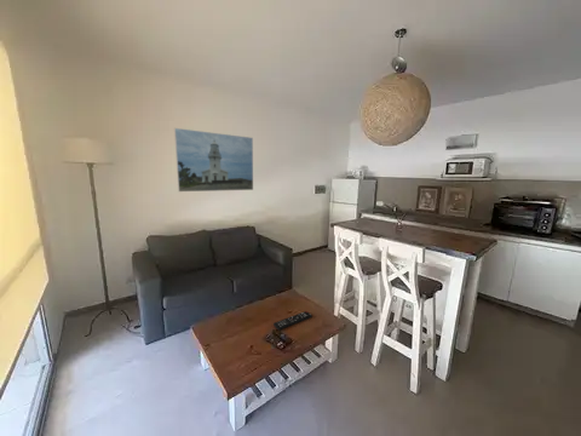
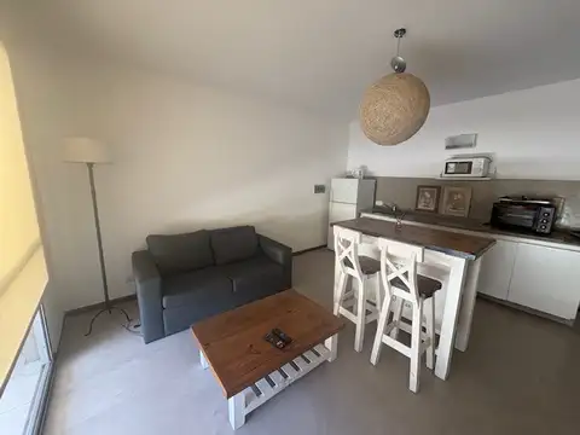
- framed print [173,127,254,193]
- remote control [272,310,313,332]
